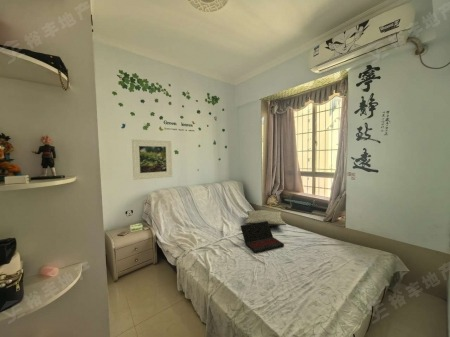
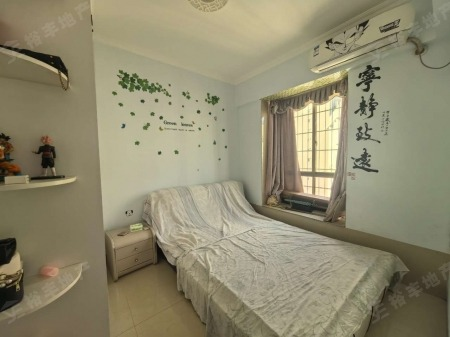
- laptop [240,221,285,254]
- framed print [131,139,173,181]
- pillow [244,209,287,227]
